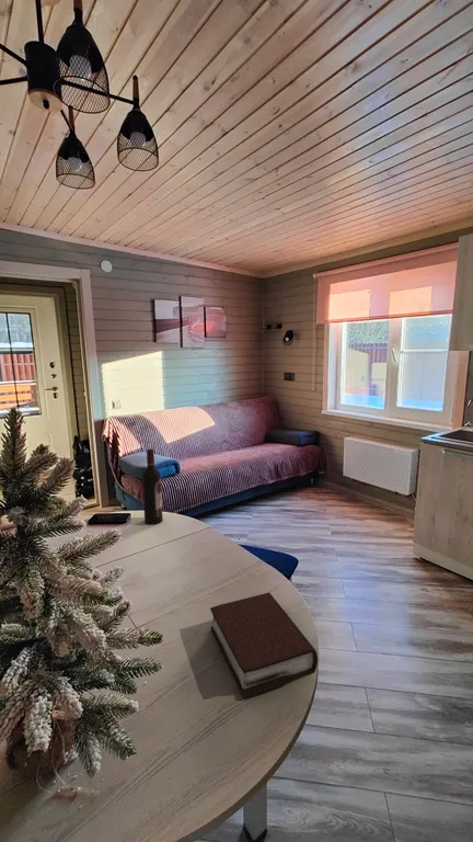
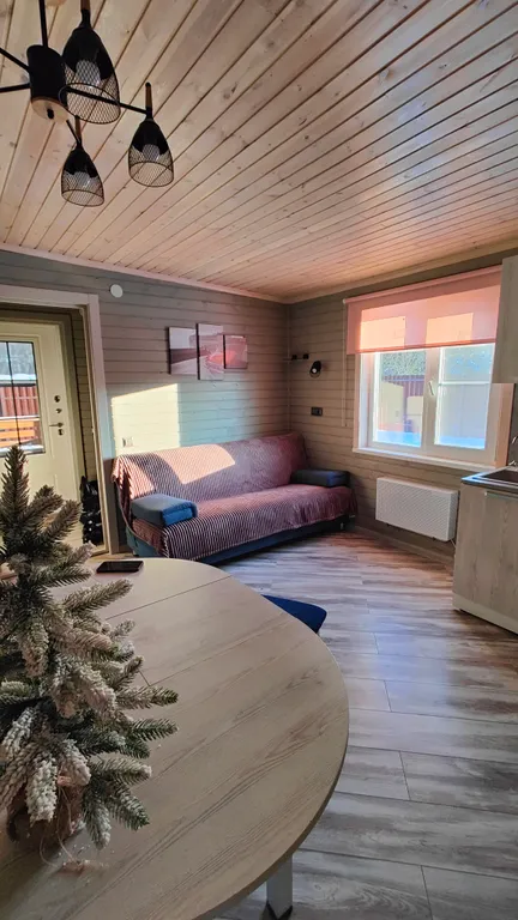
- wine bottle [141,447,164,526]
- bible [209,591,319,699]
